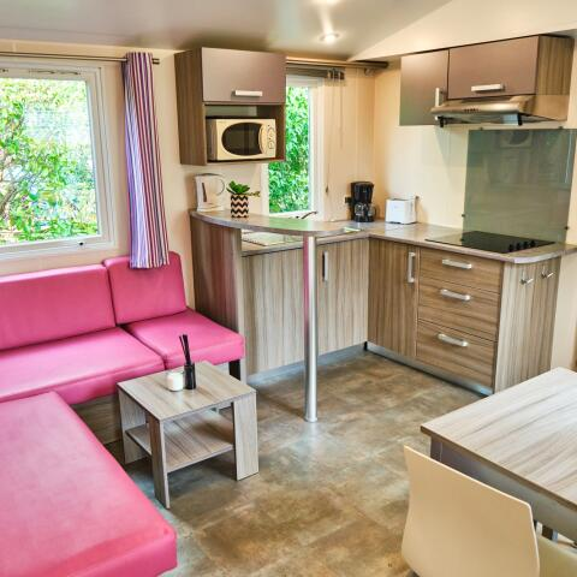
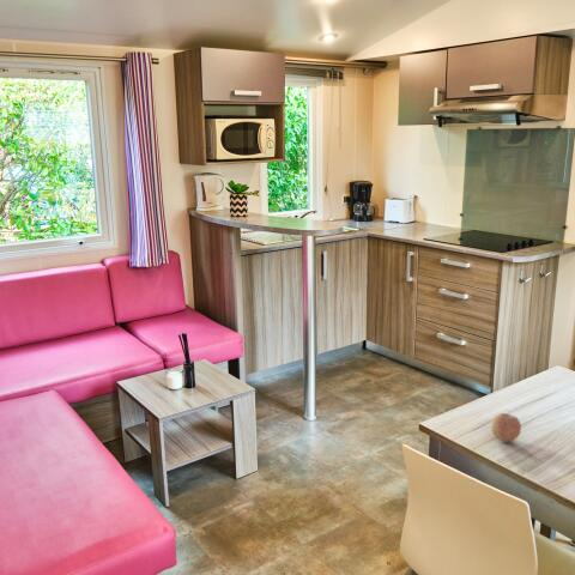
+ fruit [491,412,522,443]
